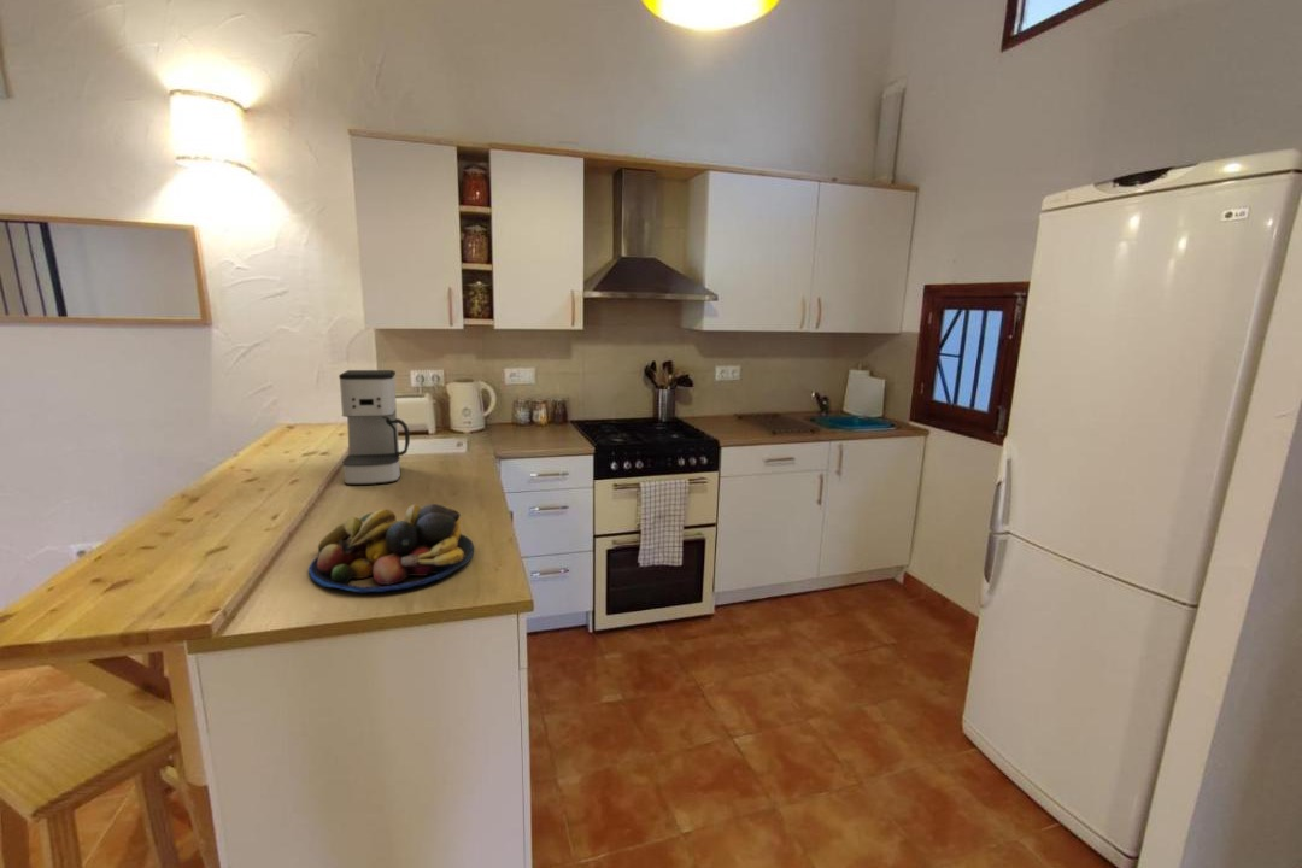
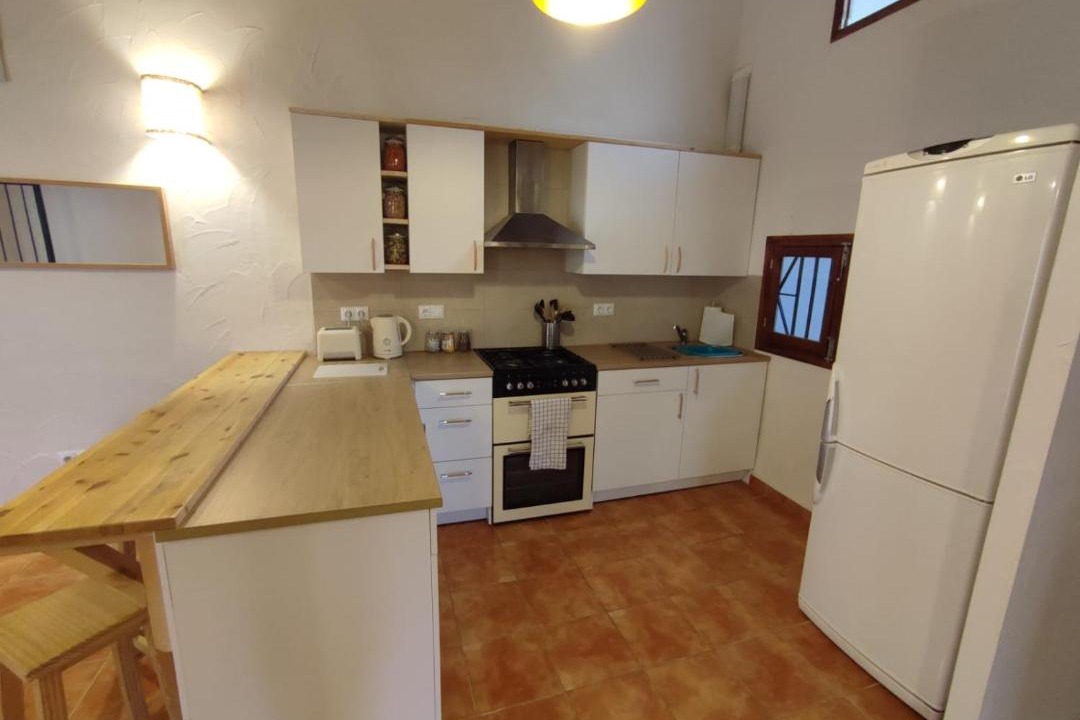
- coffee maker [338,369,411,486]
- fruit bowl [307,503,475,593]
